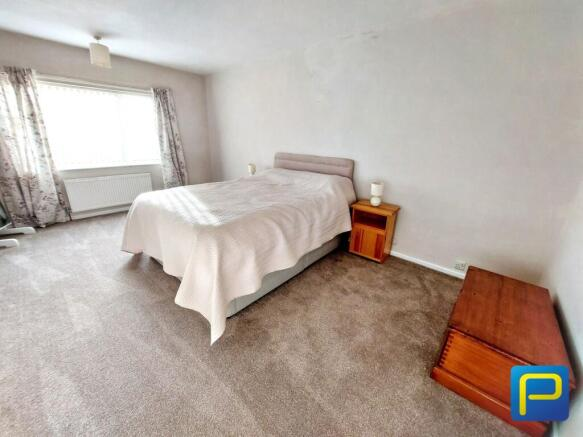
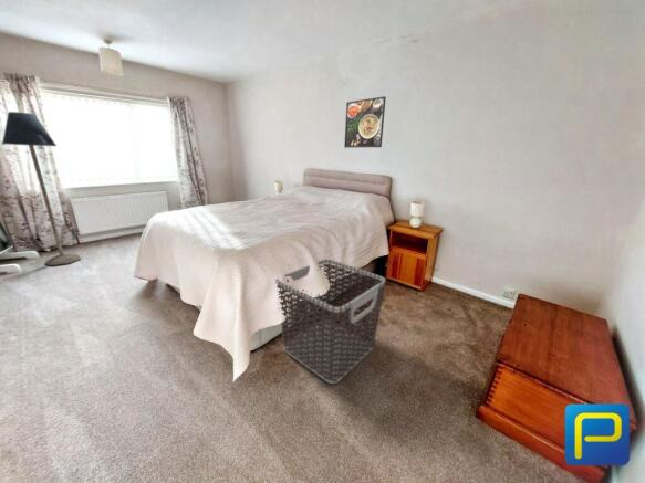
+ clothes hamper [274,258,387,385]
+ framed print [343,95,387,149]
+ floor lamp [1,111,82,266]
